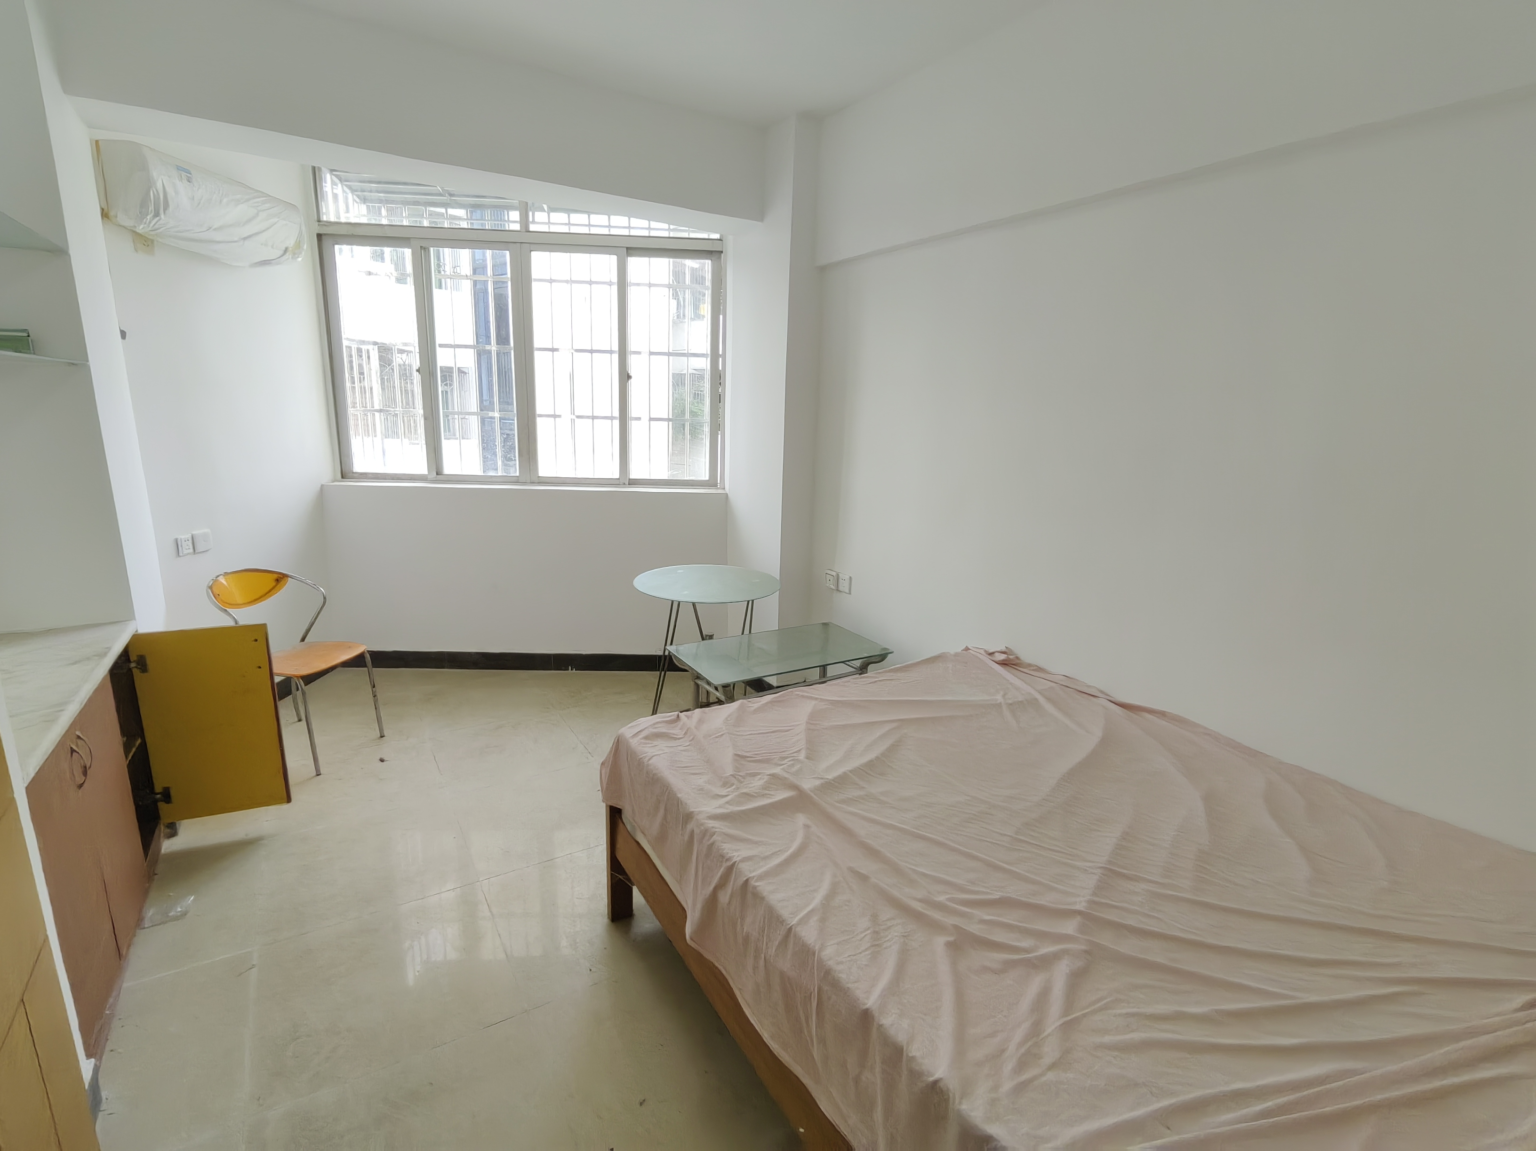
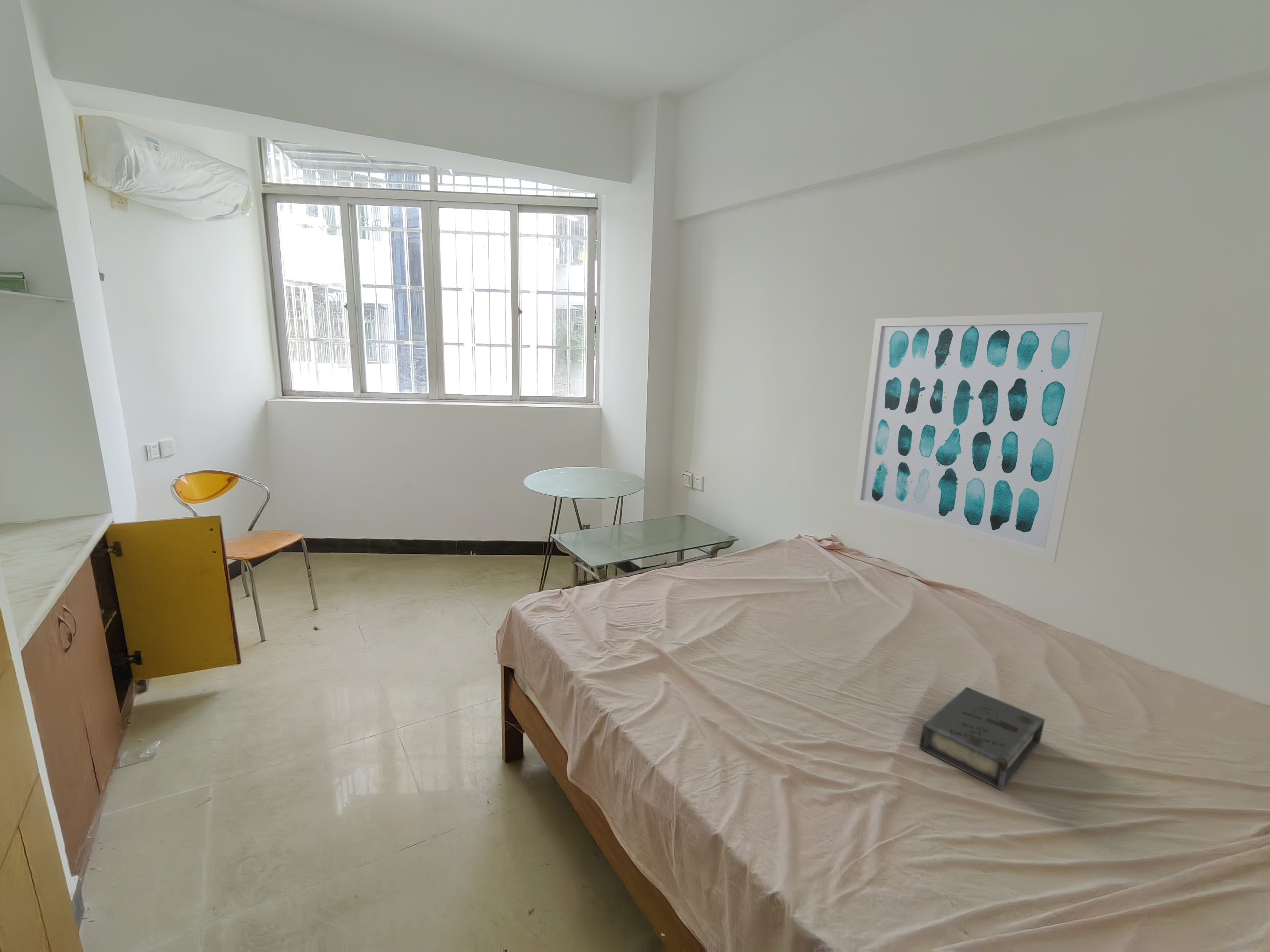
+ book [919,686,1045,791]
+ wall art [853,312,1105,563]
